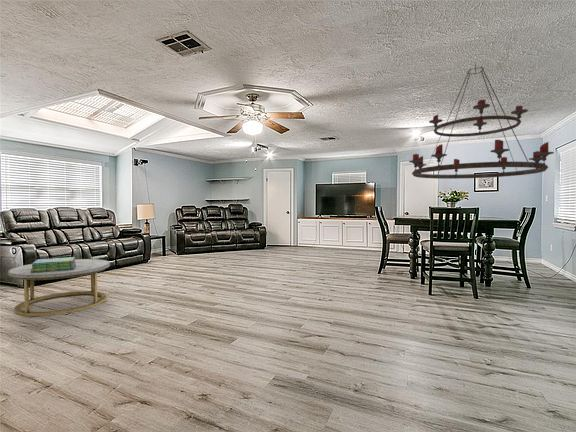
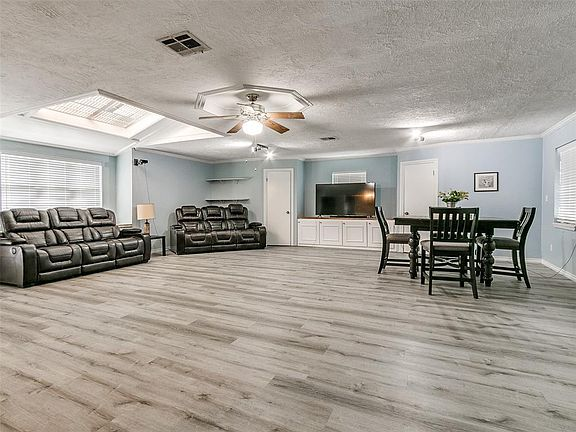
- chandelier [408,62,555,180]
- coffee table [7,258,111,317]
- stack of books [31,256,76,273]
